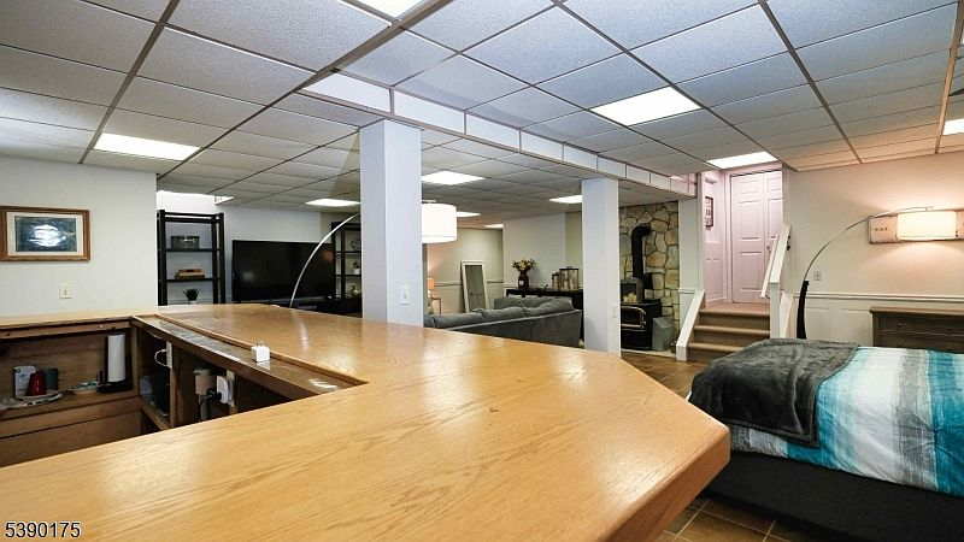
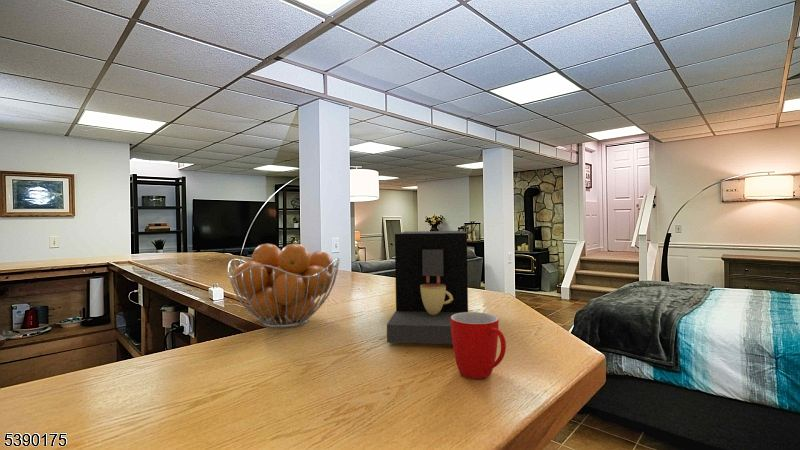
+ coffee maker [386,230,469,345]
+ mug [451,311,507,380]
+ fruit basket [226,243,341,329]
